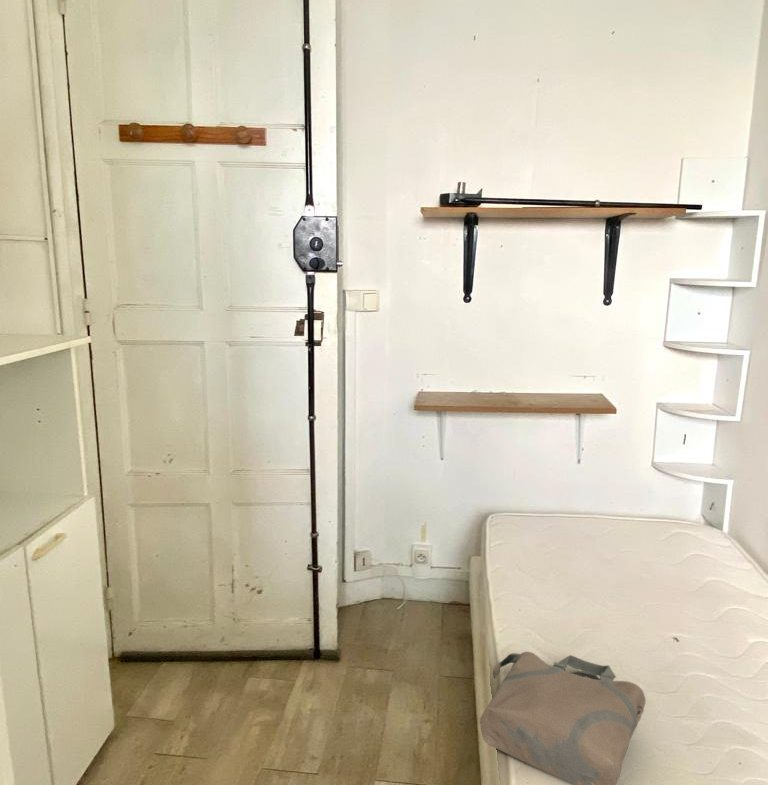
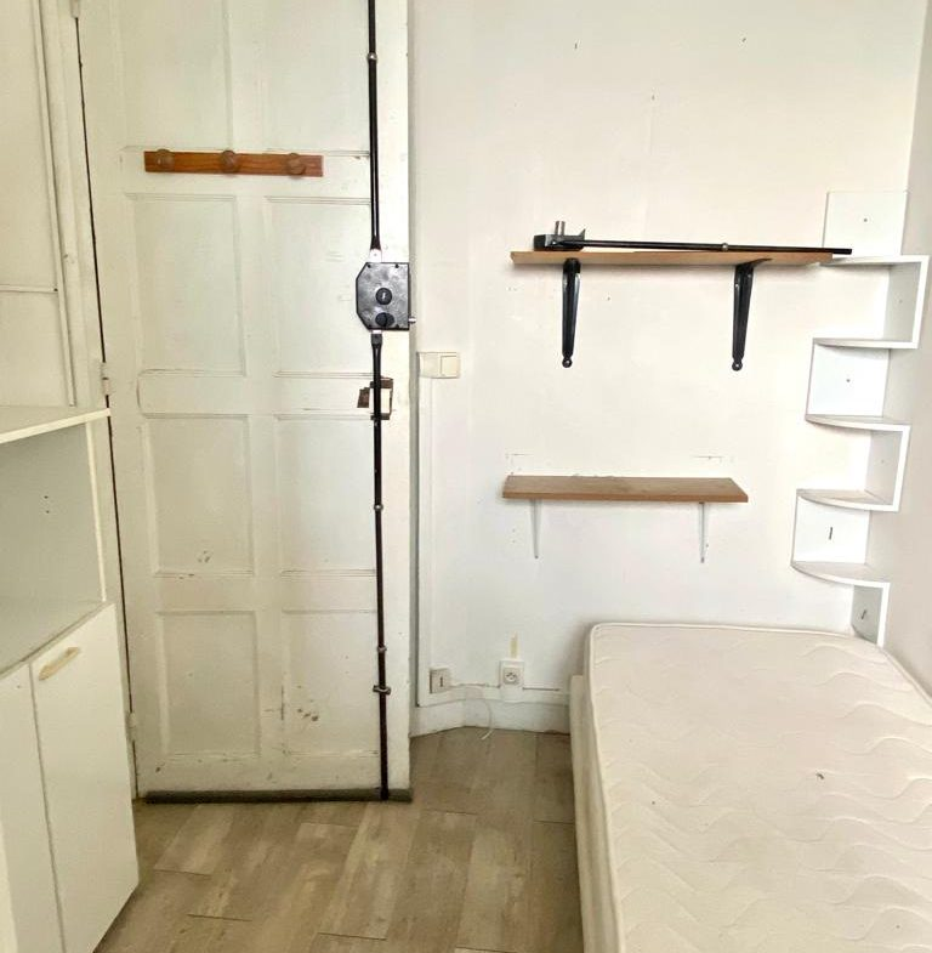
- tote bag [479,651,647,785]
